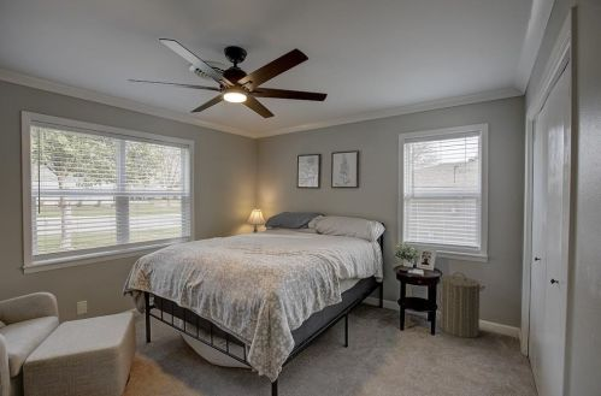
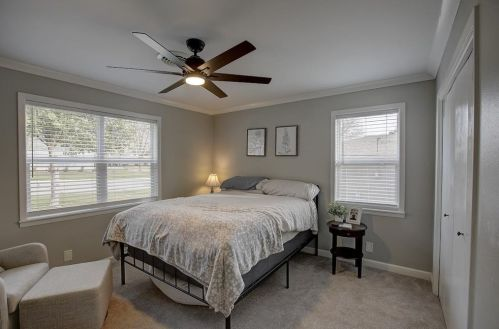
- laundry hamper [437,271,487,339]
